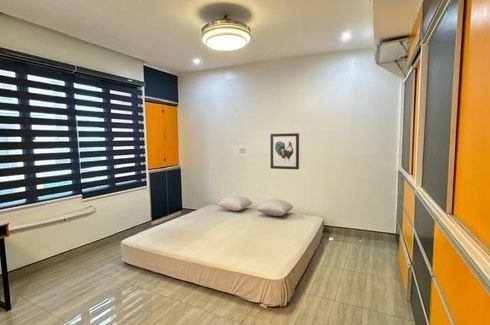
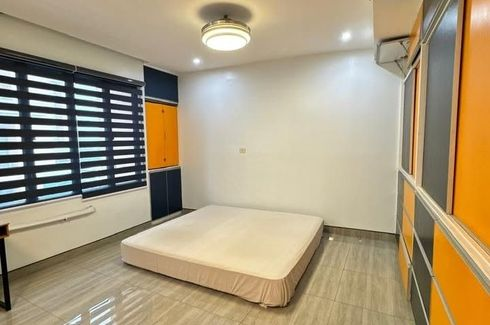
- pillow [216,194,254,212]
- wall art [269,132,300,170]
- pillow [255,198,294,217]
